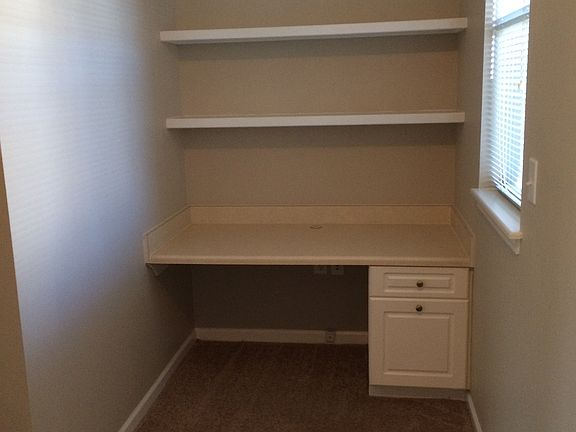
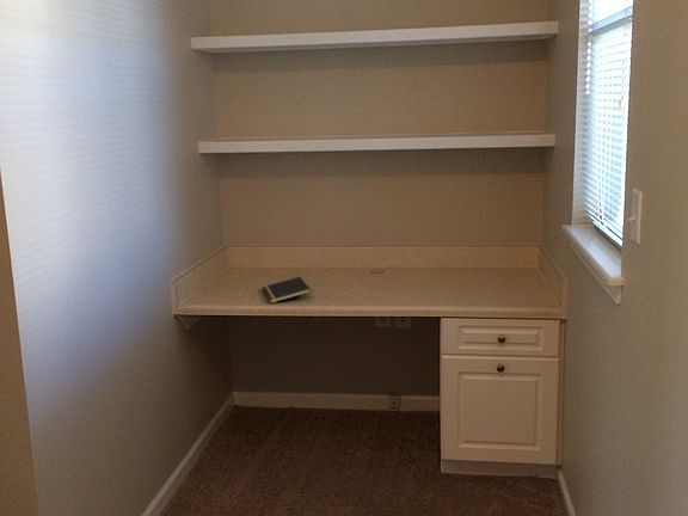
+ notepad [260,276,312,305]
